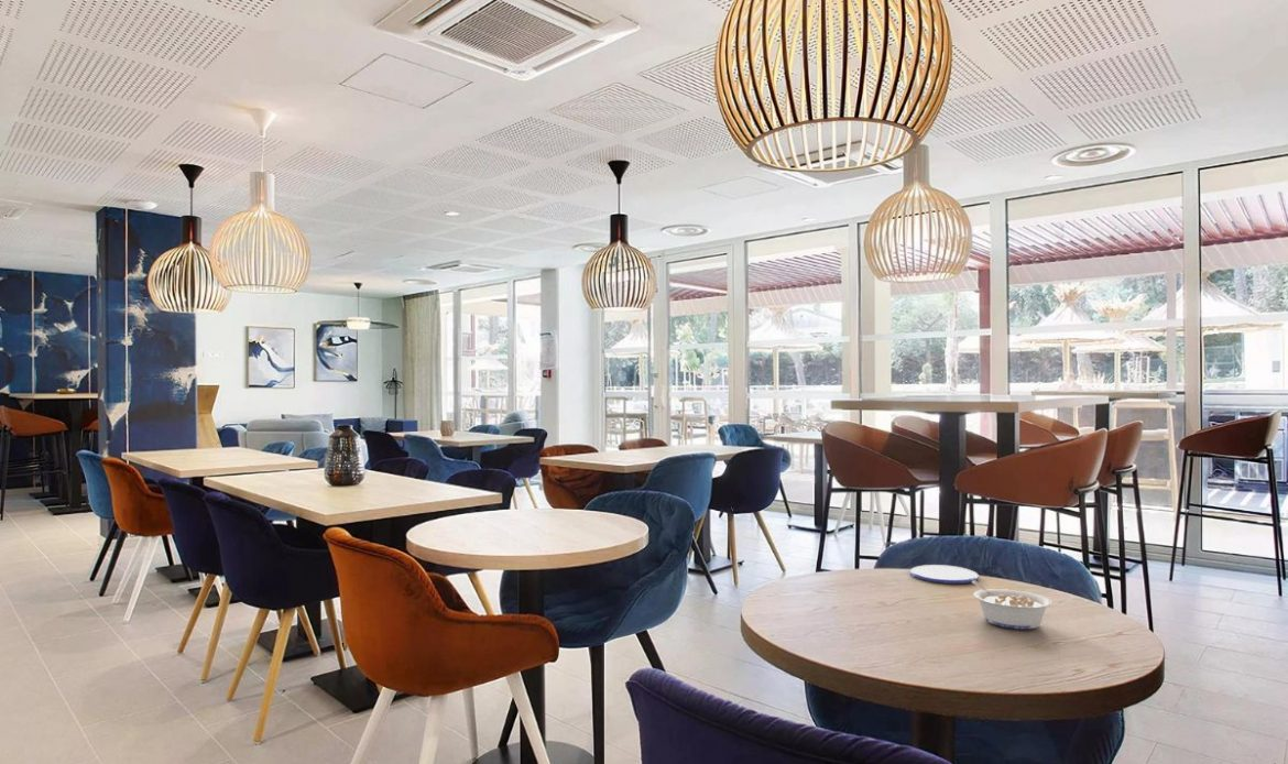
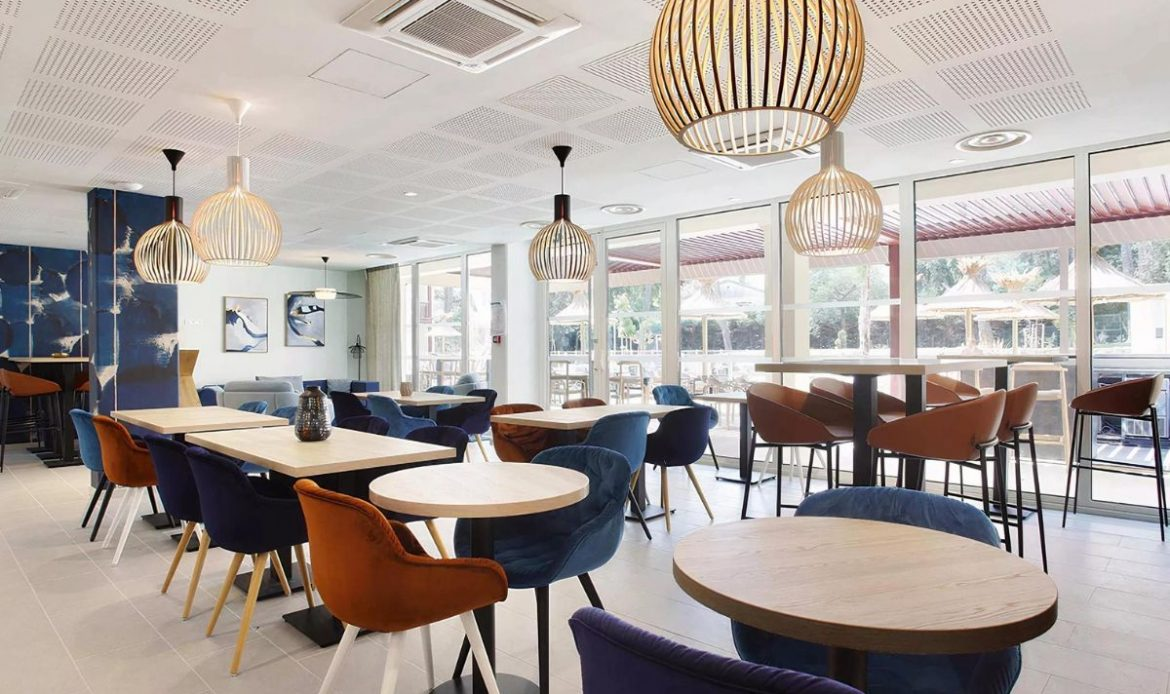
- saucer [909,564,979,585]
- legume [971,580,1054,630]
